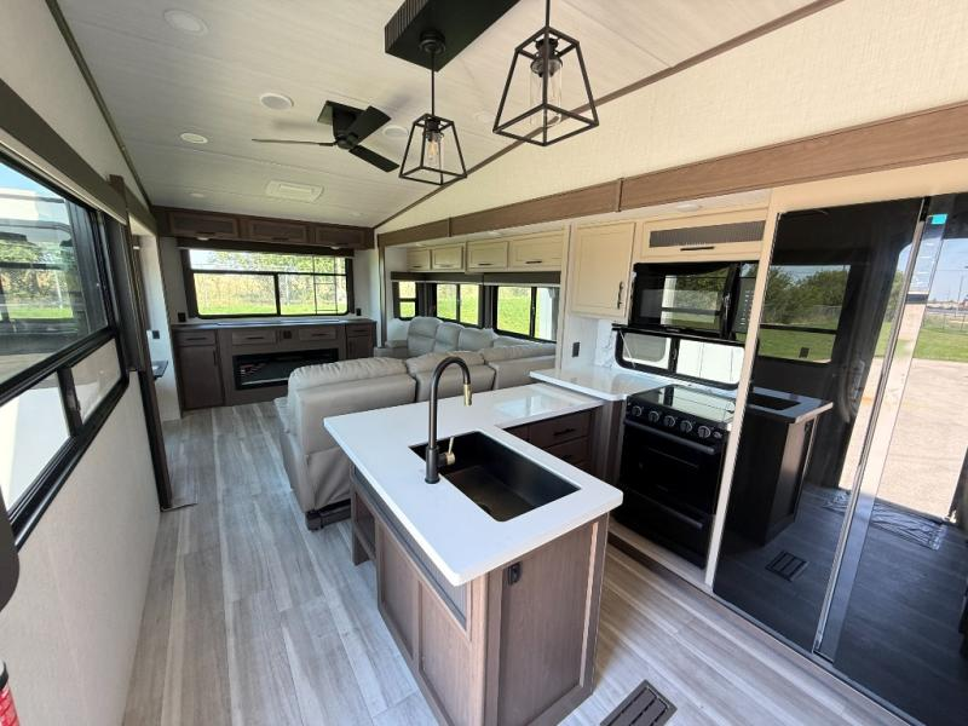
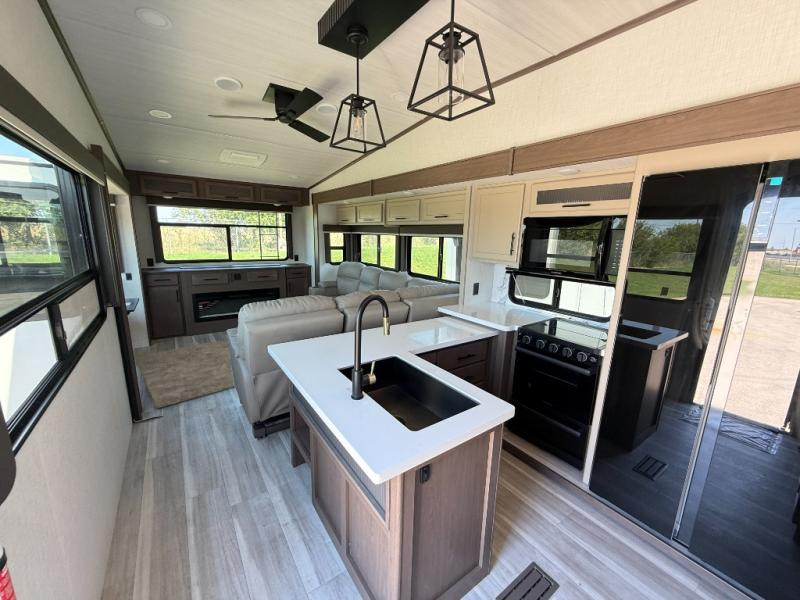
+ rug [134,339,236,409]
